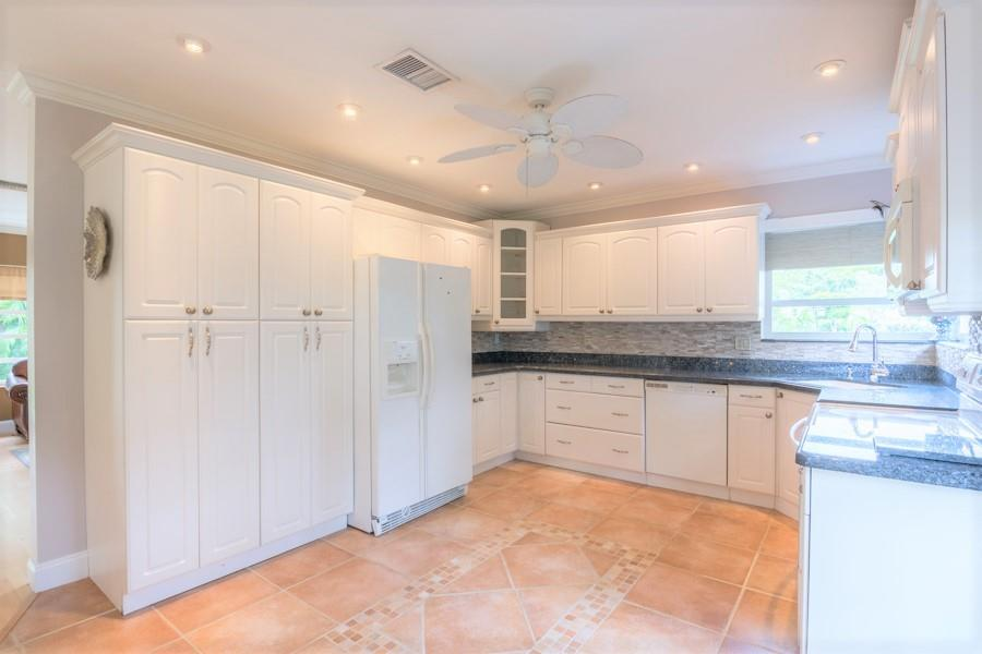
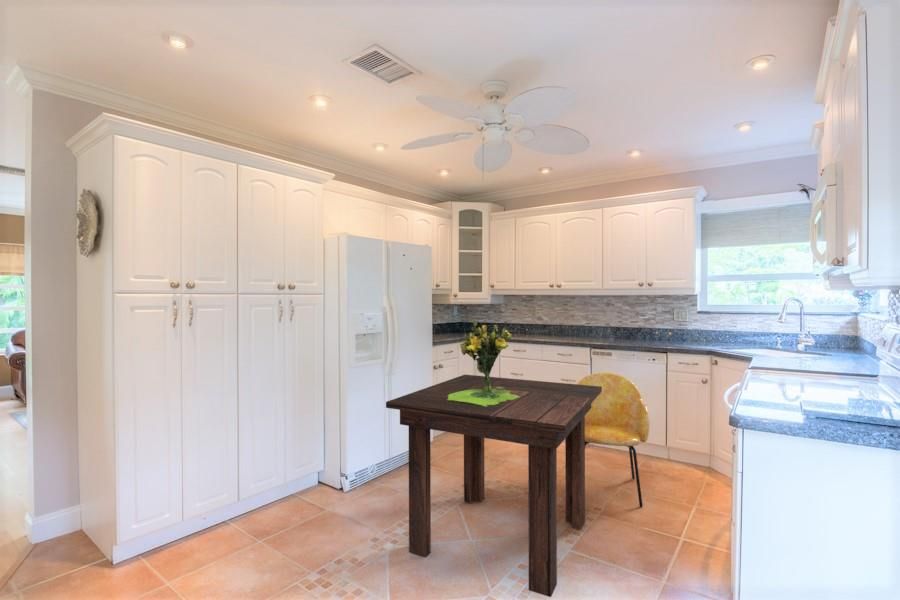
+ chair [577,372,650,508]
+ bouquet [447,320,520,407]
+ dining table [385,374,602,598]
